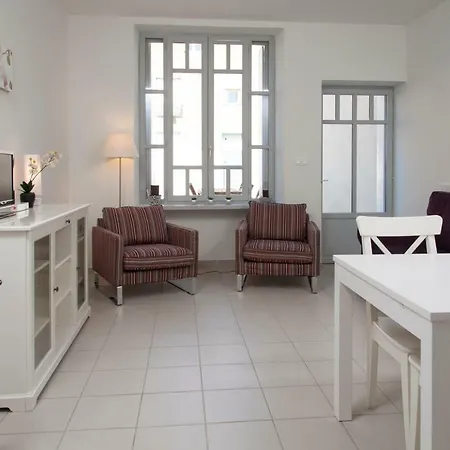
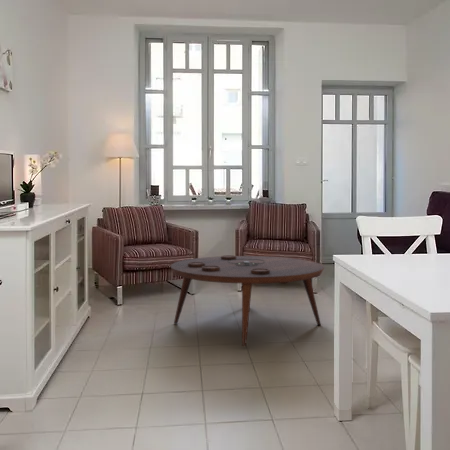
+ coffee table [169,254,325,347]
